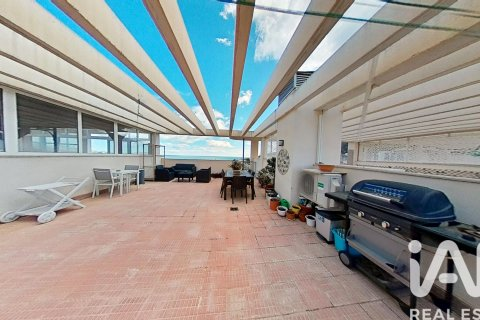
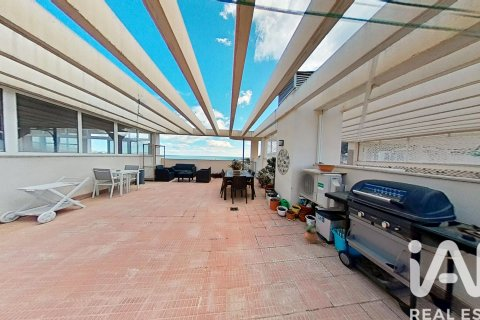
+ potted plant [303,221,321,244]
